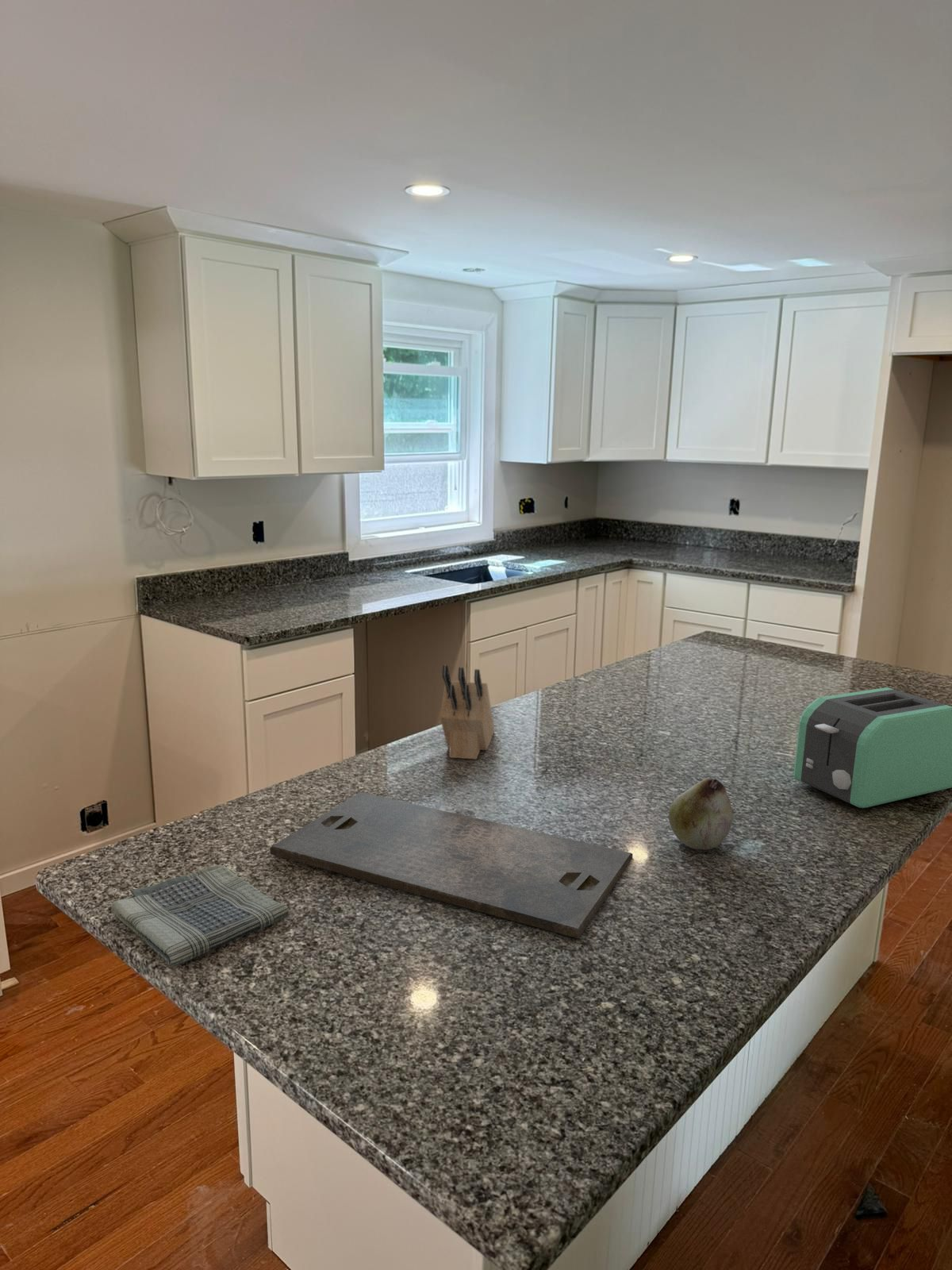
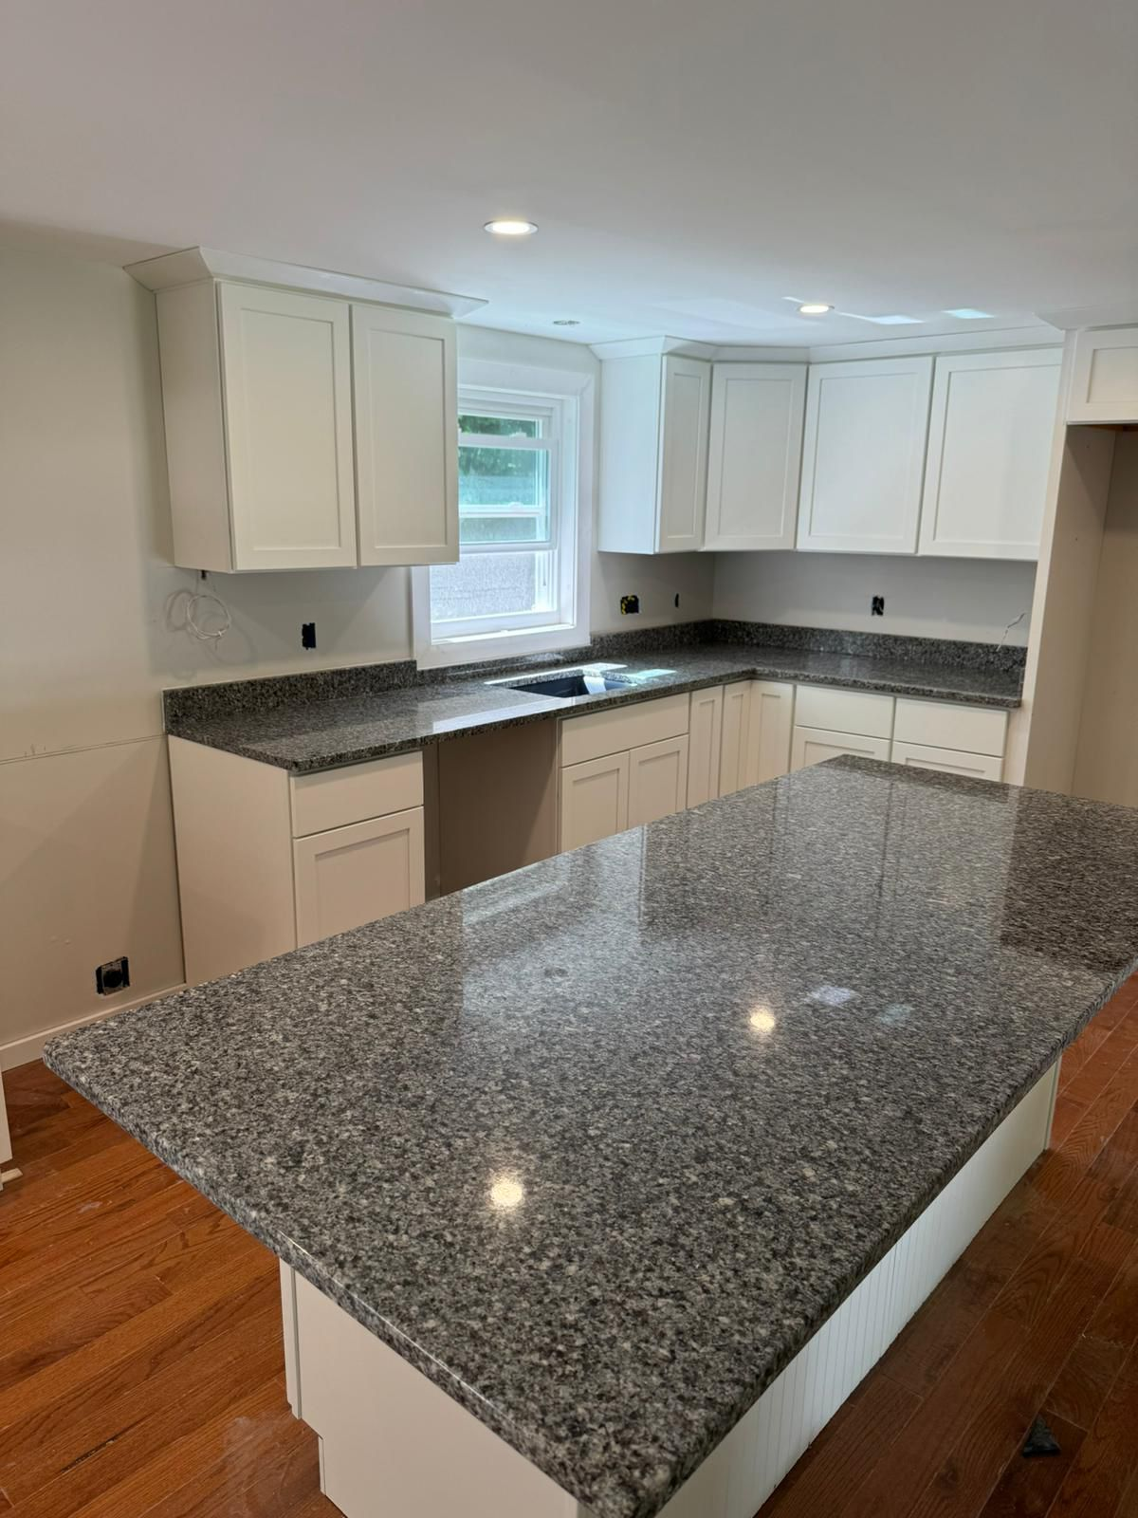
- toaster [793,687,952,810]
- cutting board [269,791,633,939]
- dish towel [110,864,290,967]
- fruit [668,778,734,851]
- knife block [440,664,495,760]
